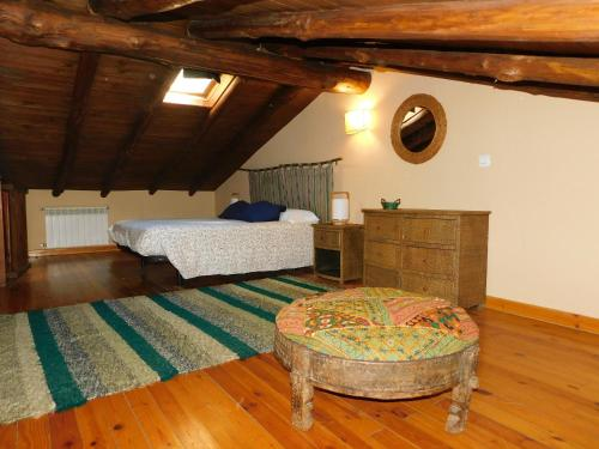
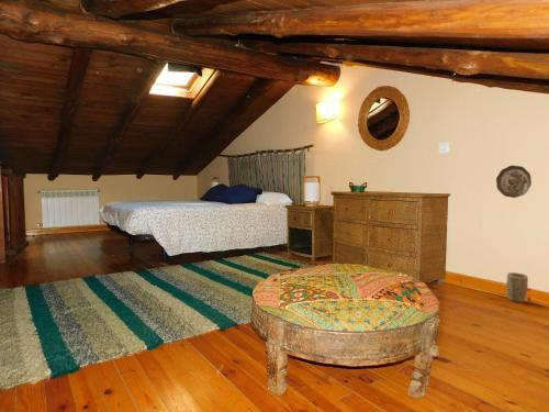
+ plant pot [505,271,529,303]
+ decorative plate [495,165,533,199]
